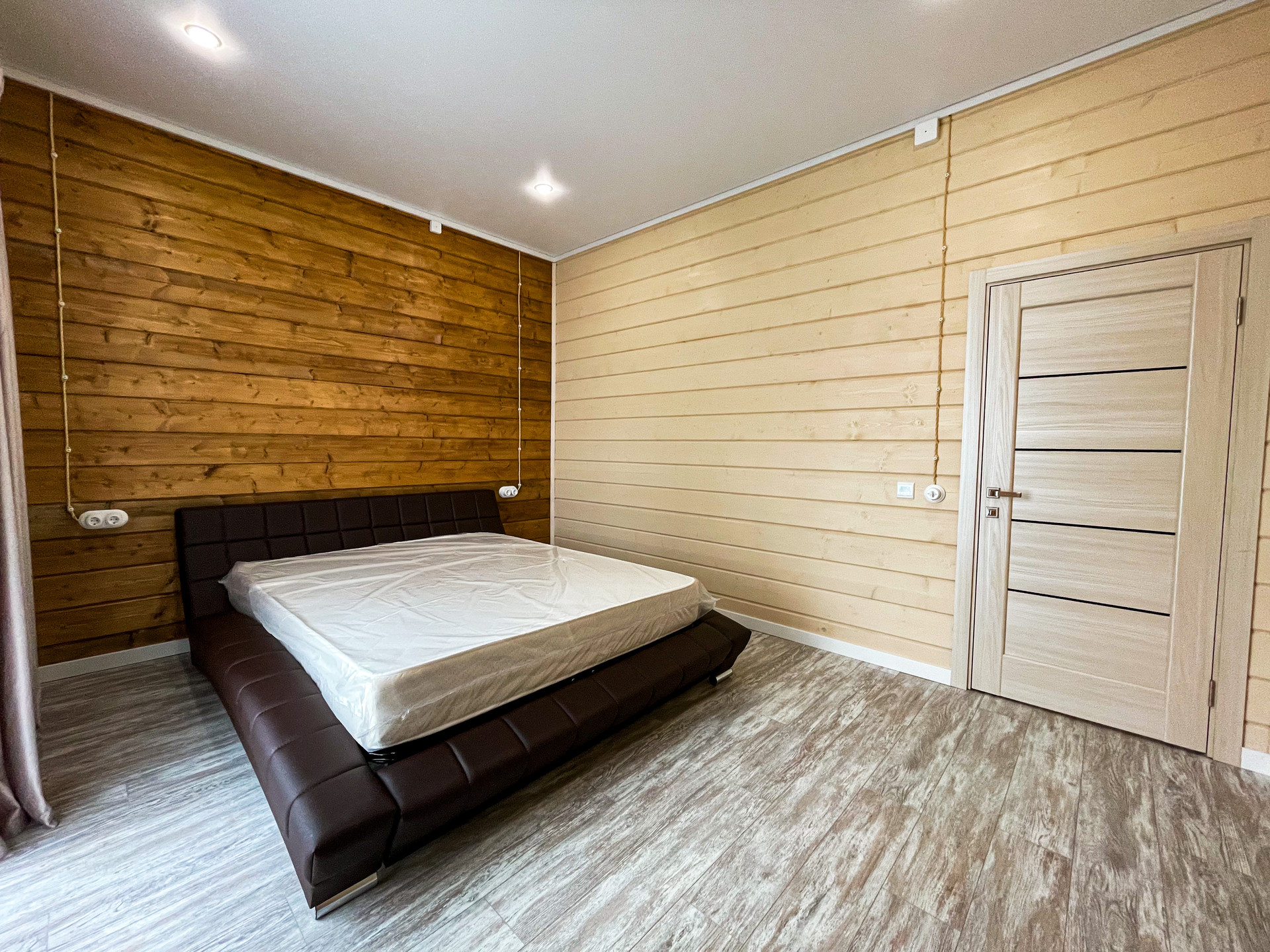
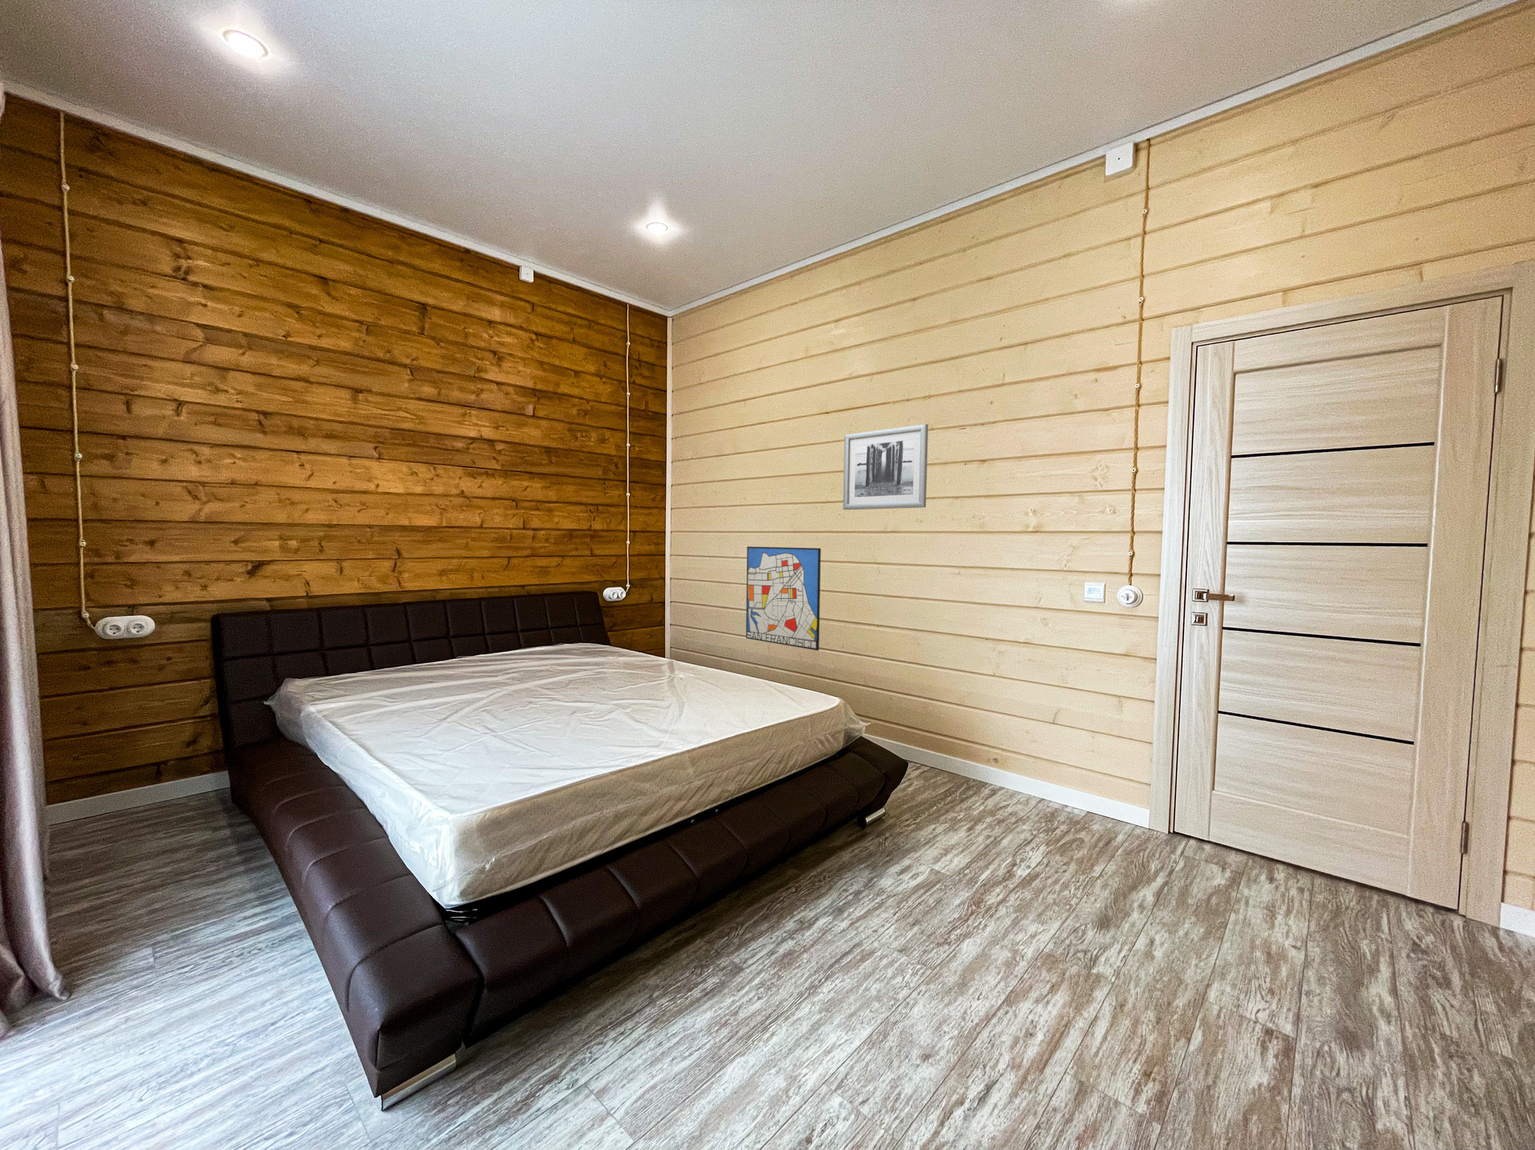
+ wall art [842,423,929,510]
+ wall art [745,546,822,651]
